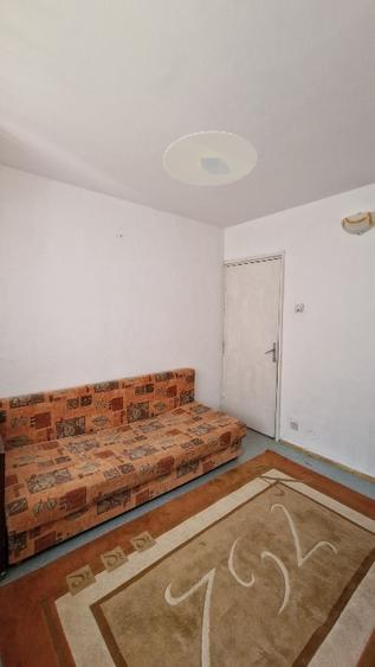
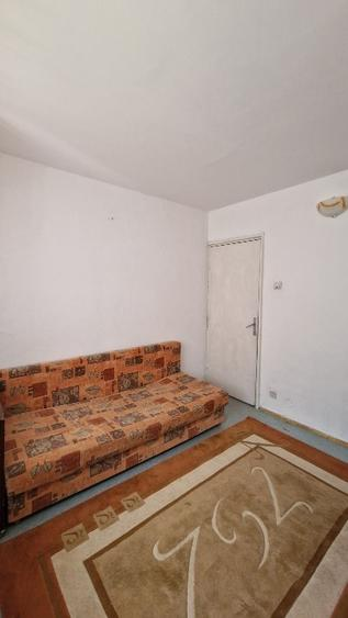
- ceiling light [162,130,258,187]
